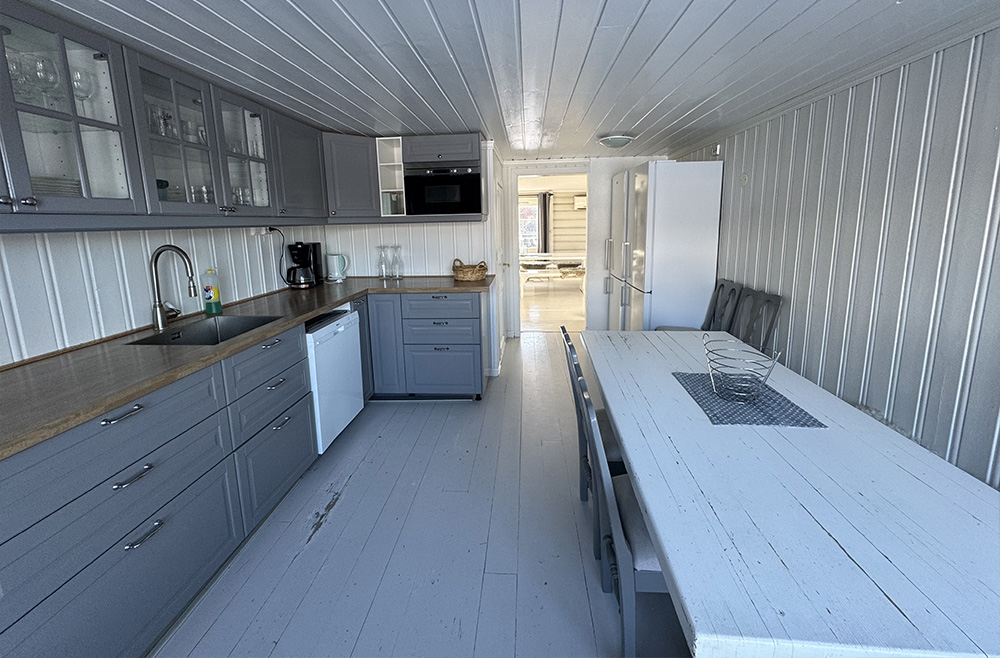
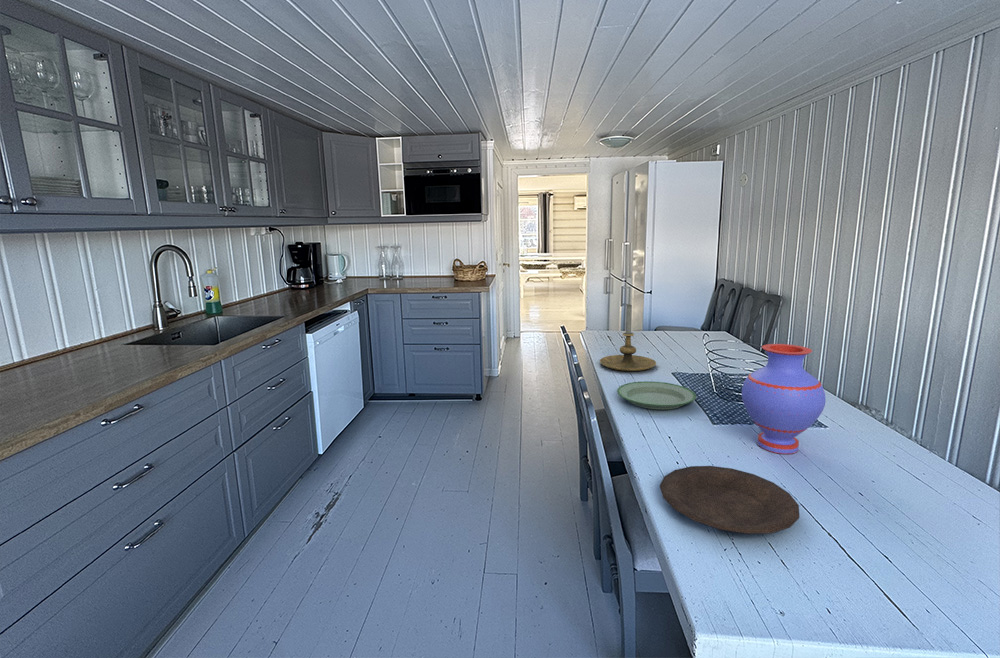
+ plate [659,465,800,535]
+ candle holder [599,304,657,372]
+ plate [616,380,697,411]
+ vase [741,343,827,455]
